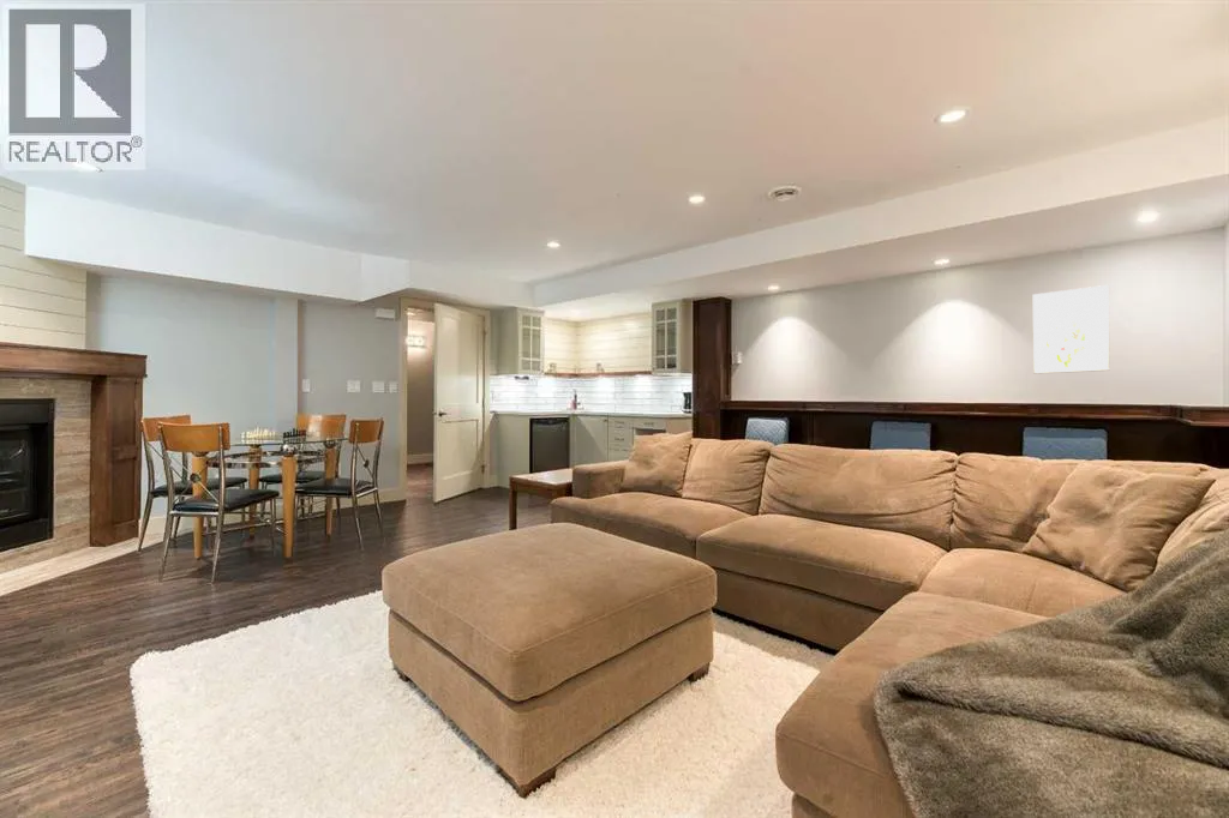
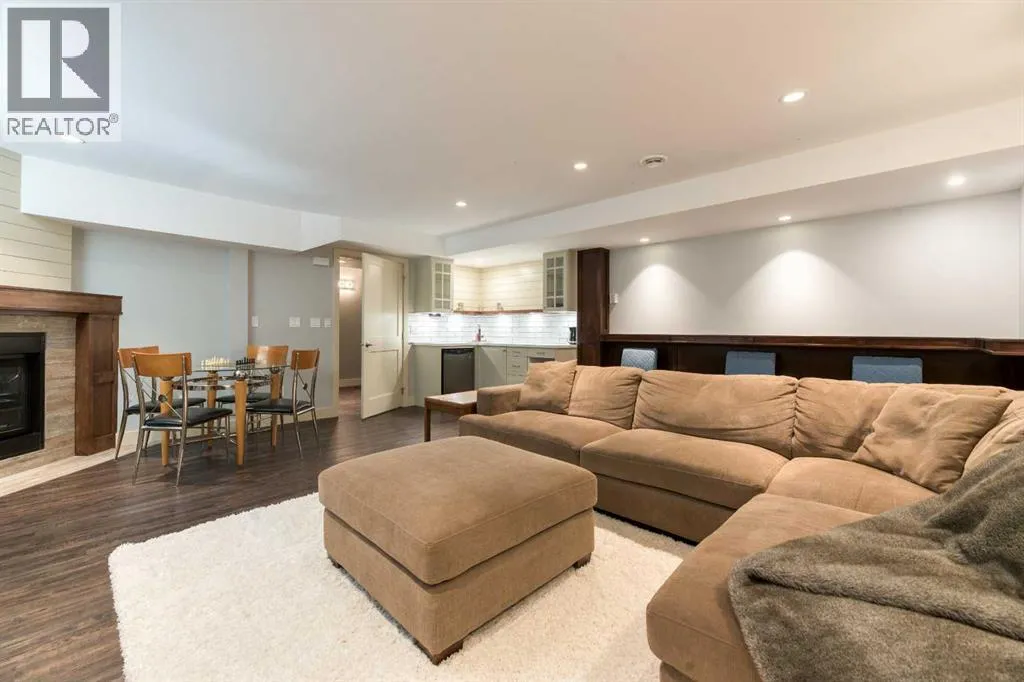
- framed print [1032,284,1110,374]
